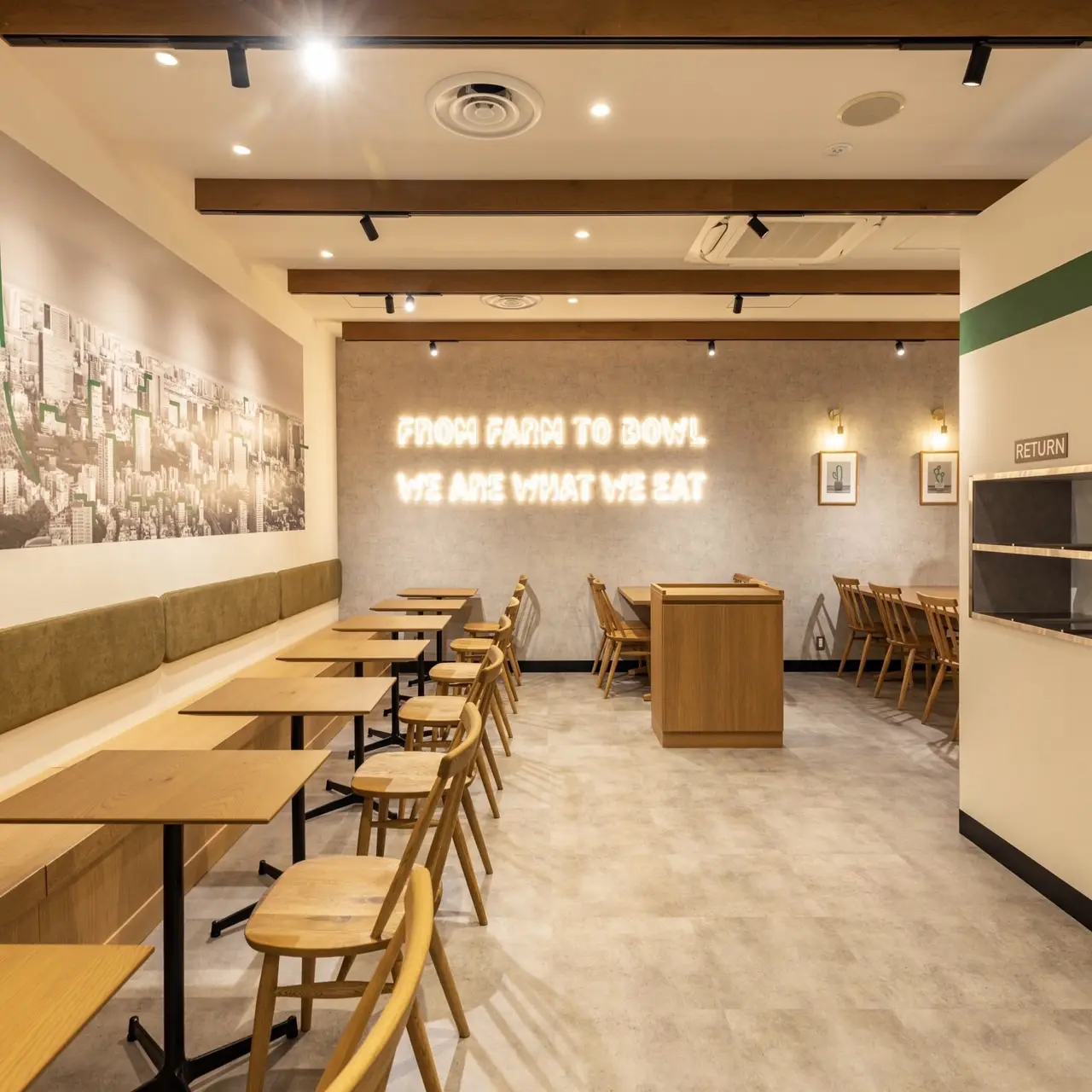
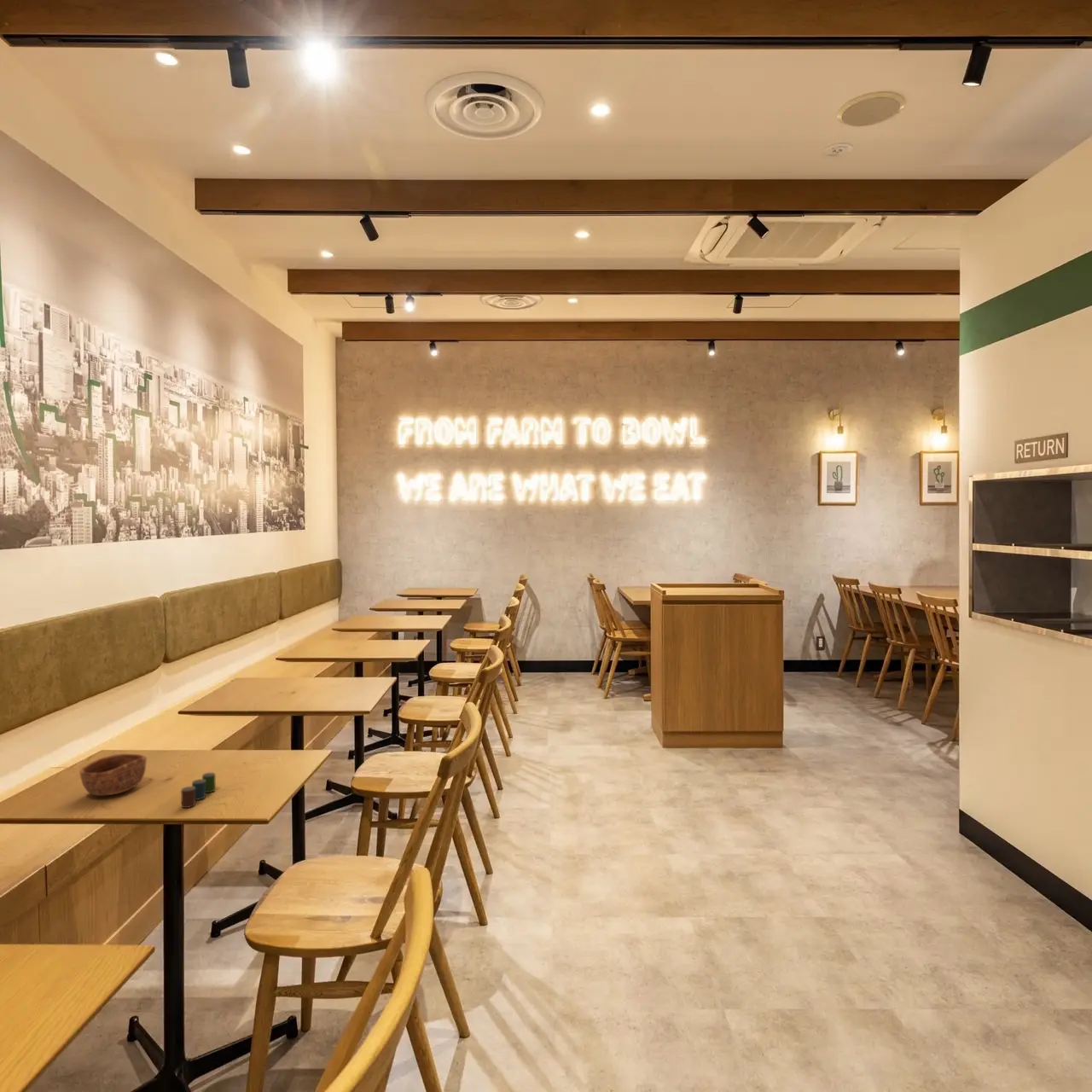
+ cup [180,772,217,809]
+ bowl [79,753,148,797]
